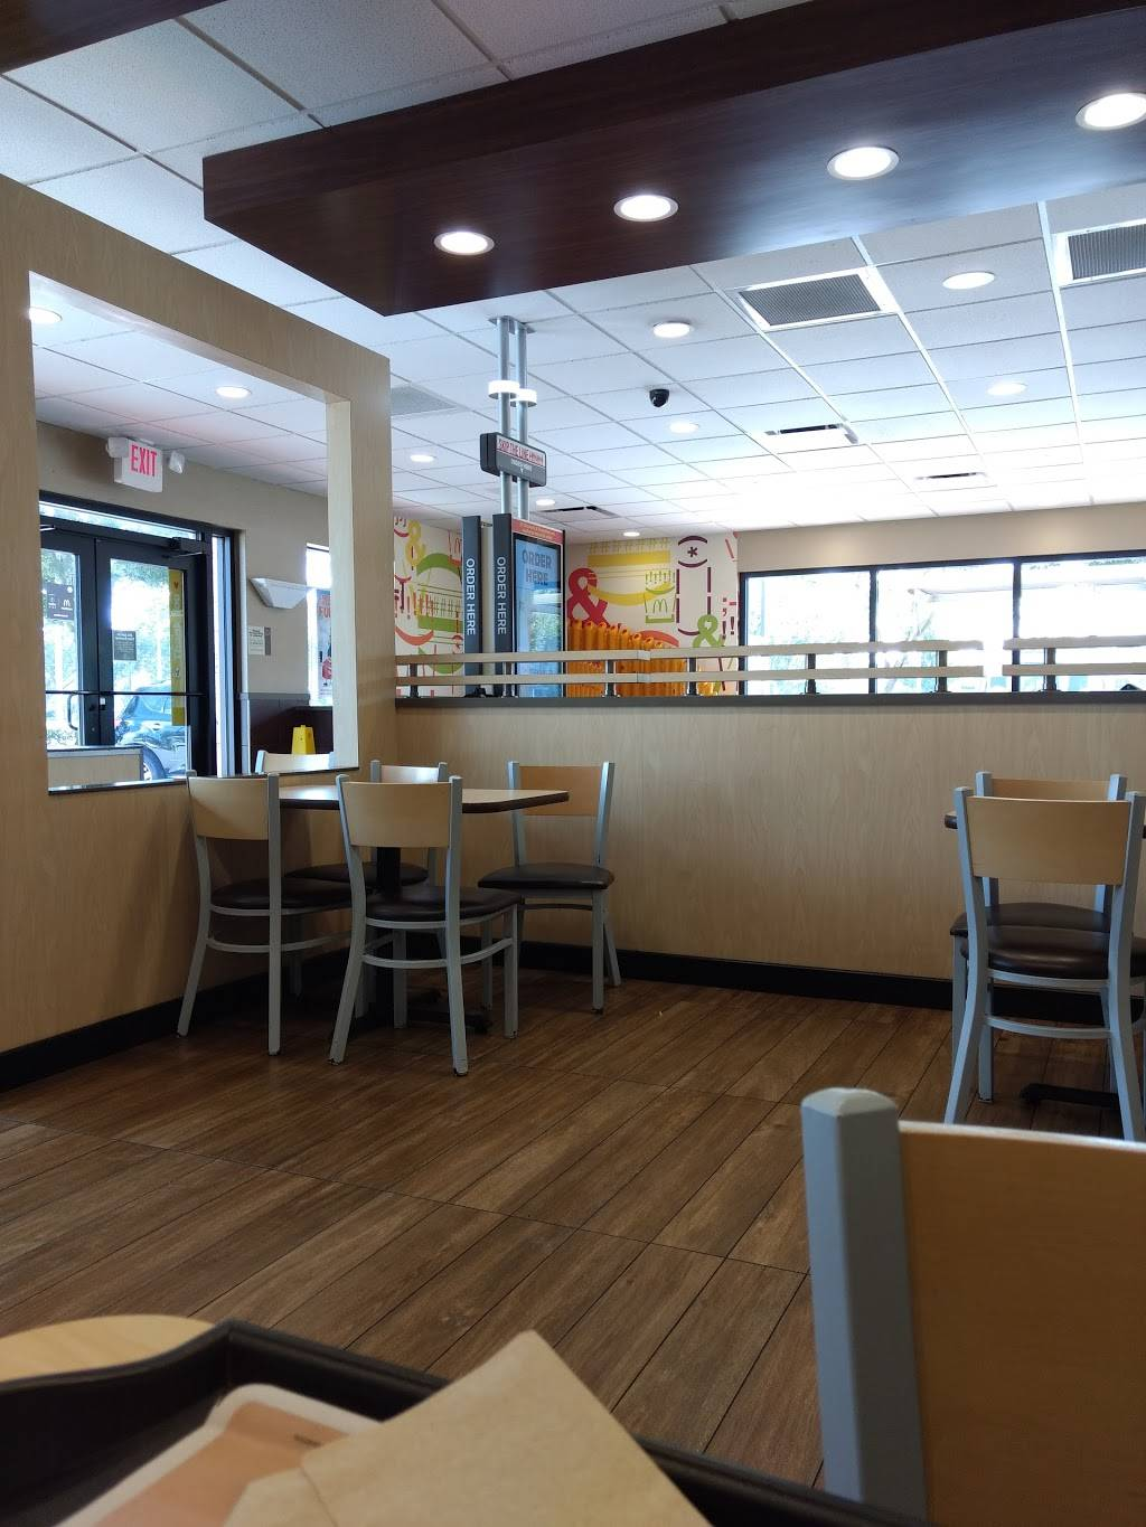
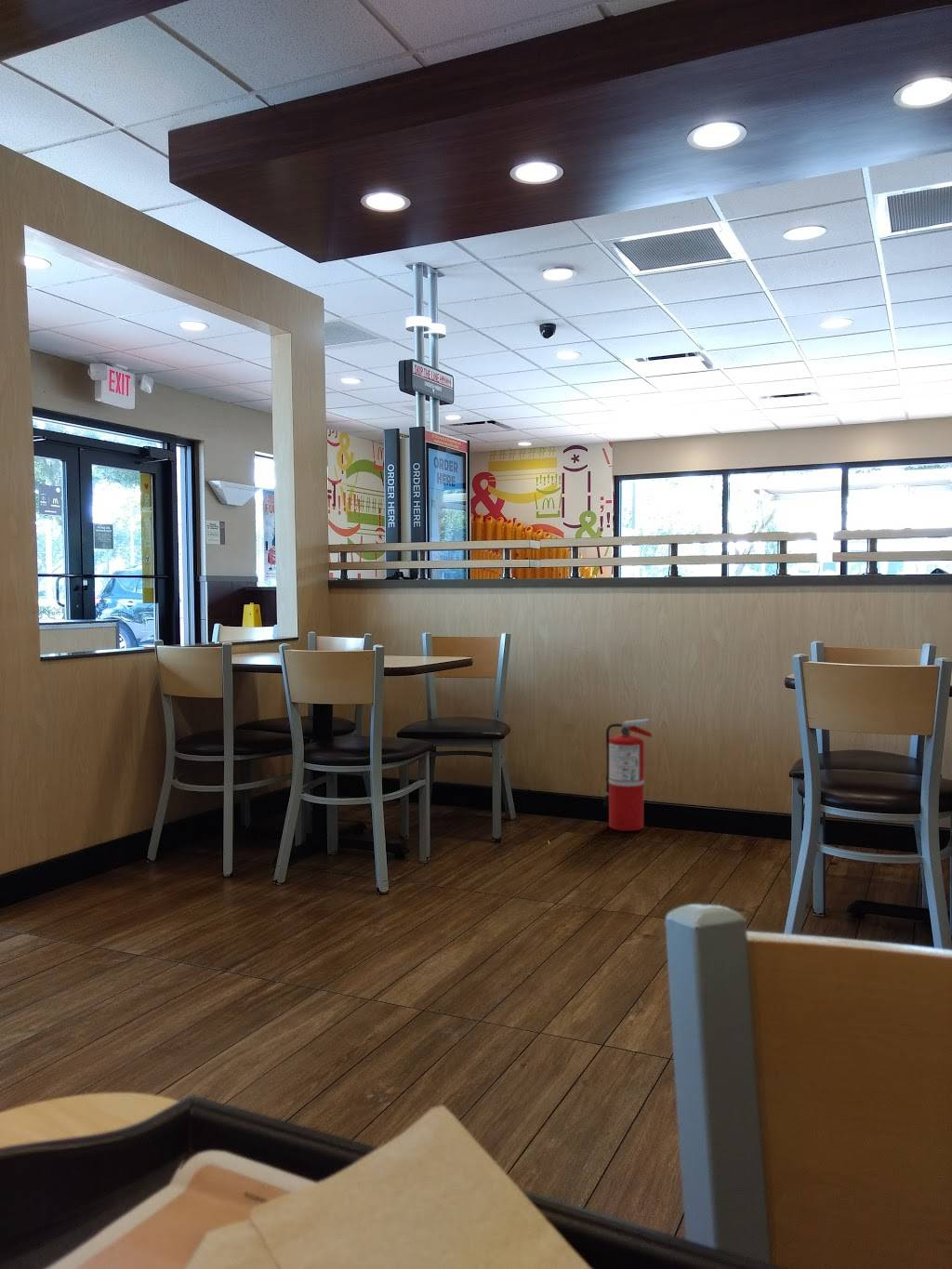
+ fire extinguisher [602,718,654,832]
